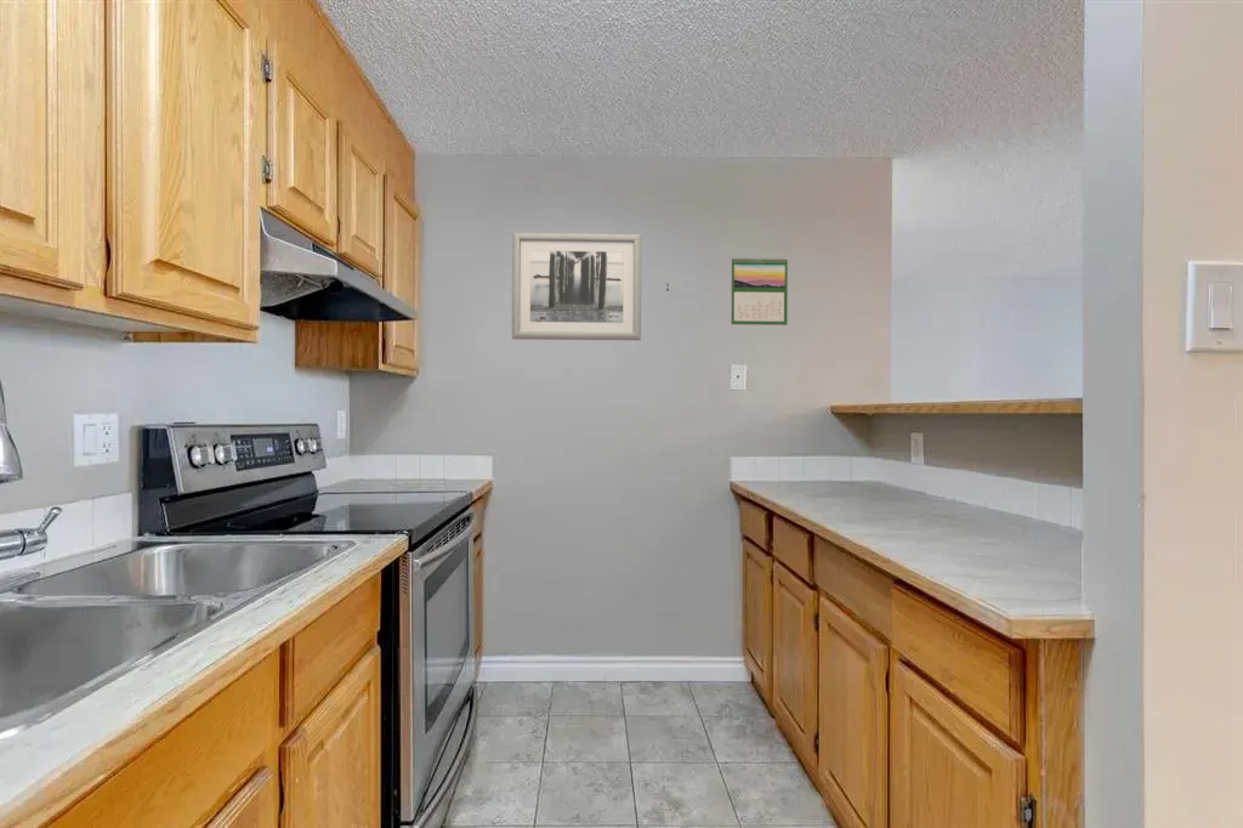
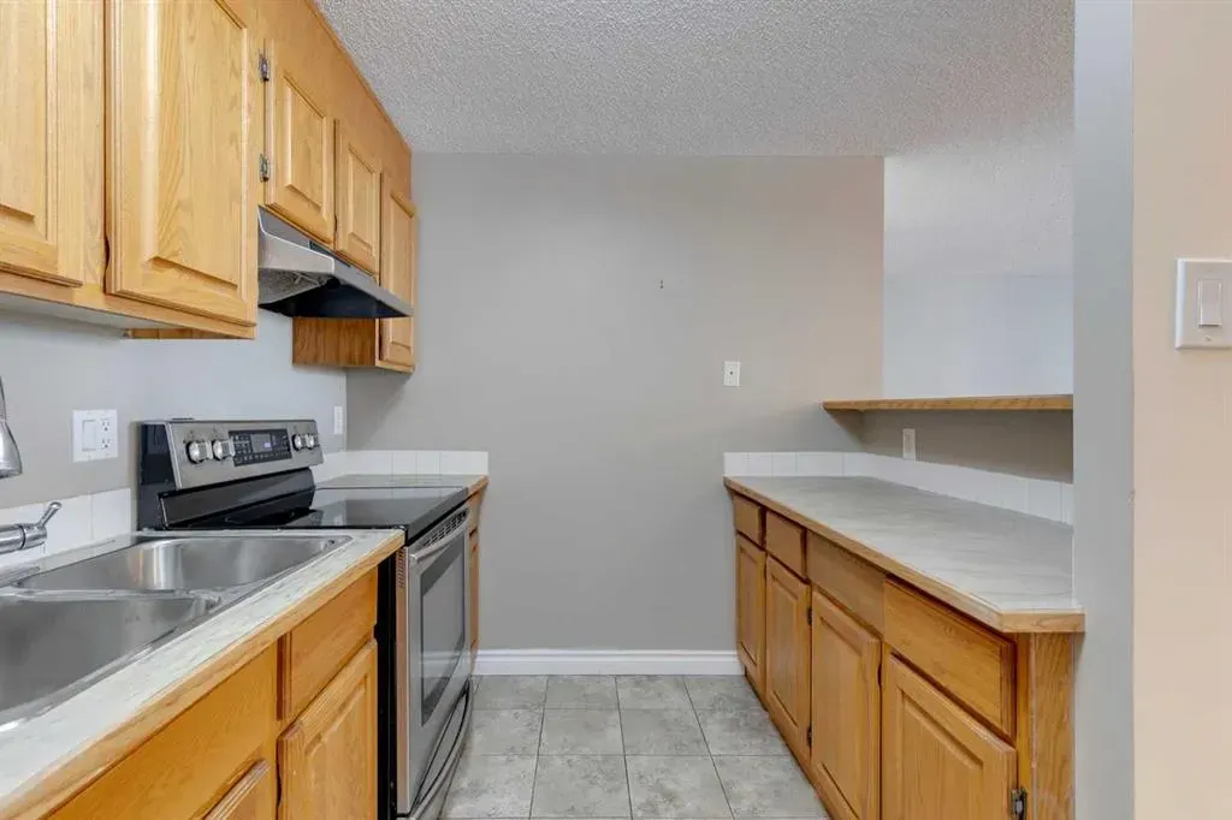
- wall art [511,231,642,341]
- calendar [730,255,789,327]
